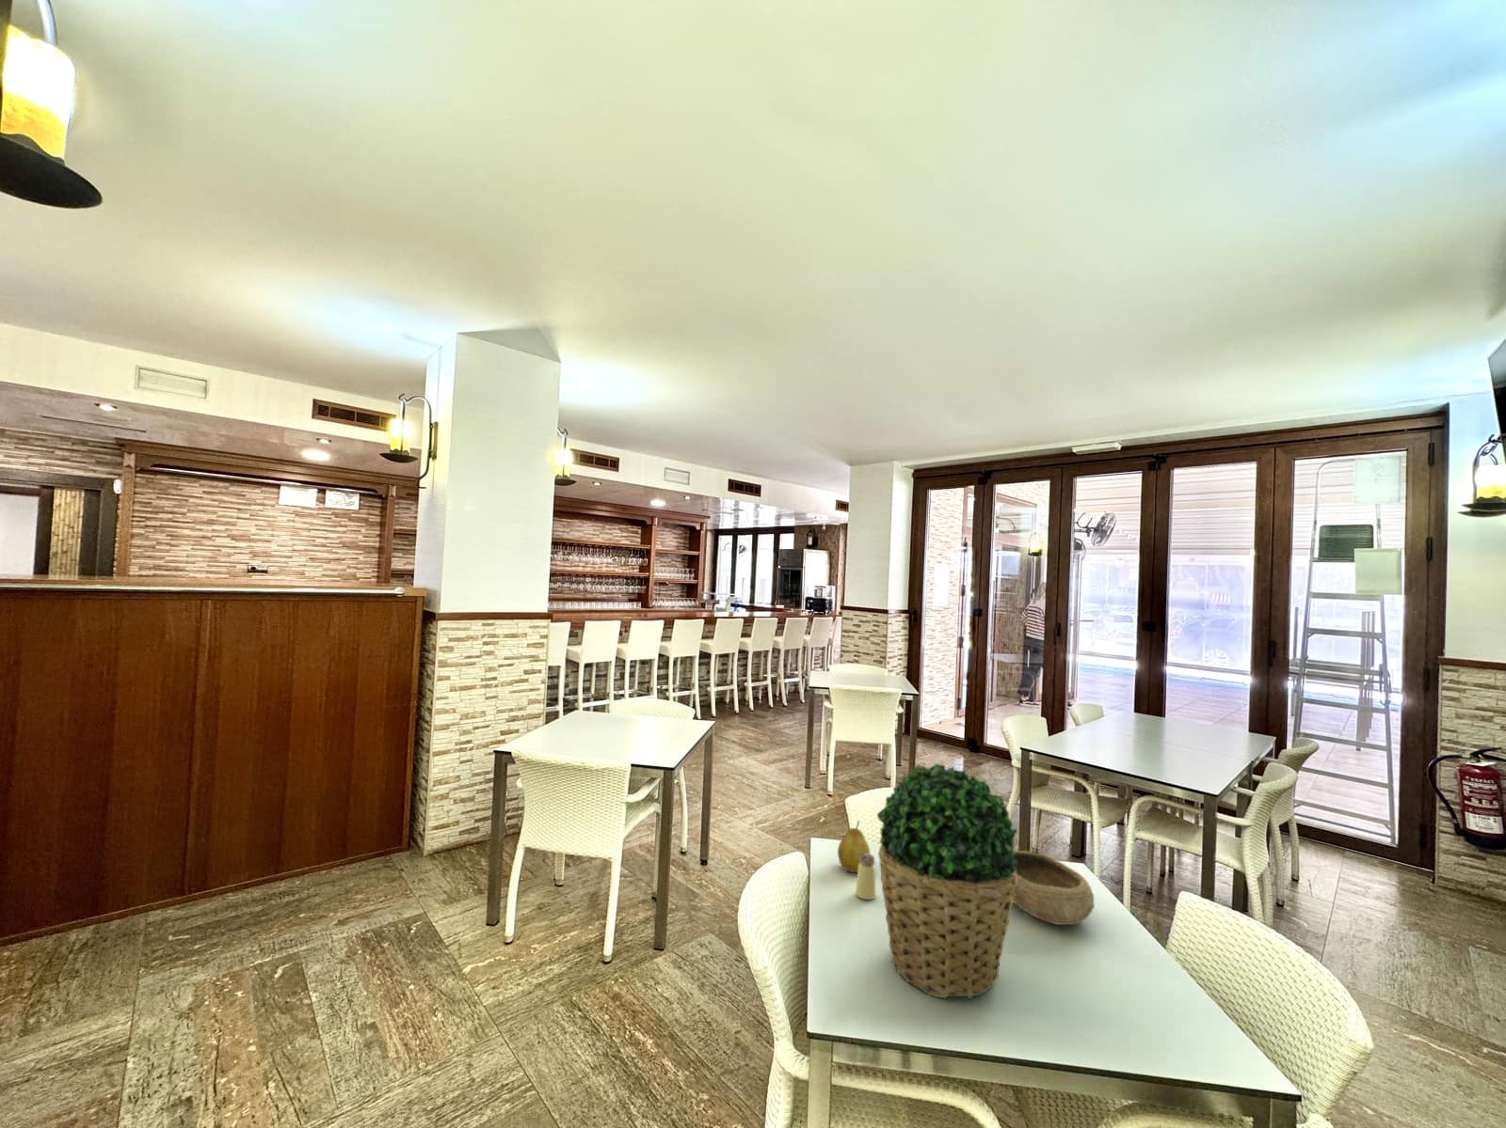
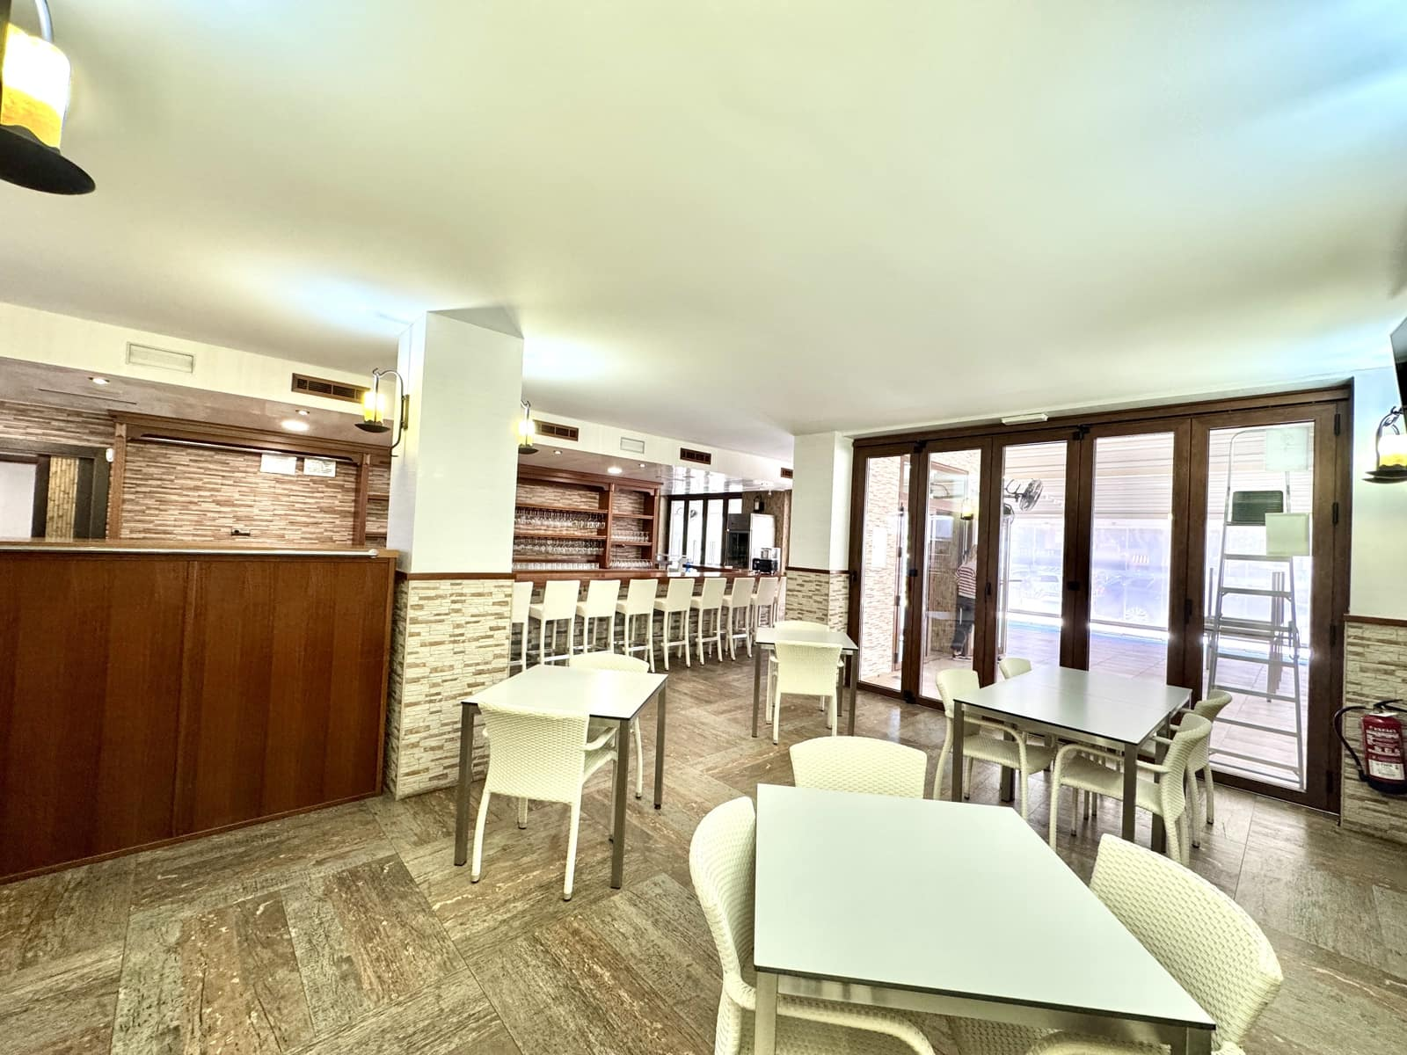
- saltshaker [855,853,878,901]
- fruit [837,820,872,873]
- potted plant [876,763,1019,999]
- bowl [1013,850,1096,925]
